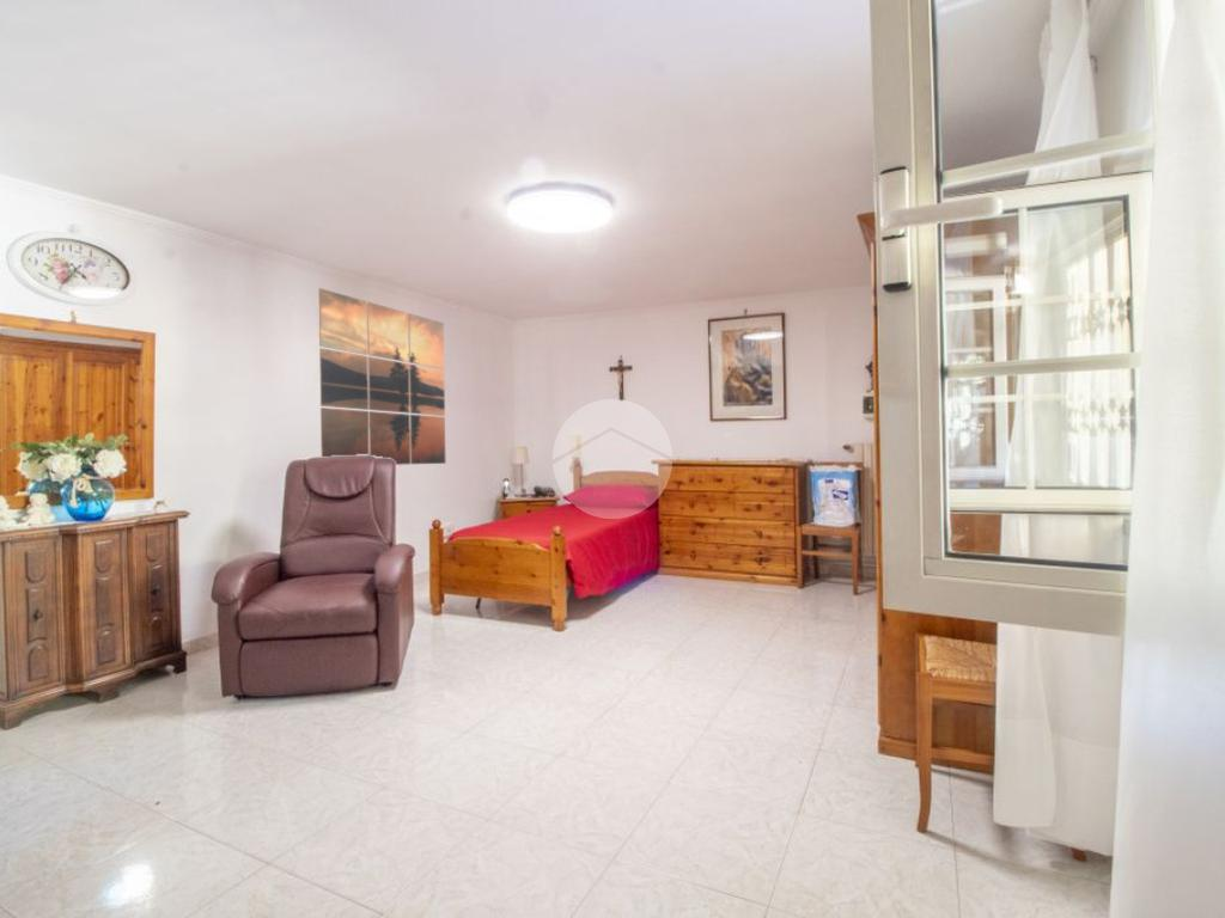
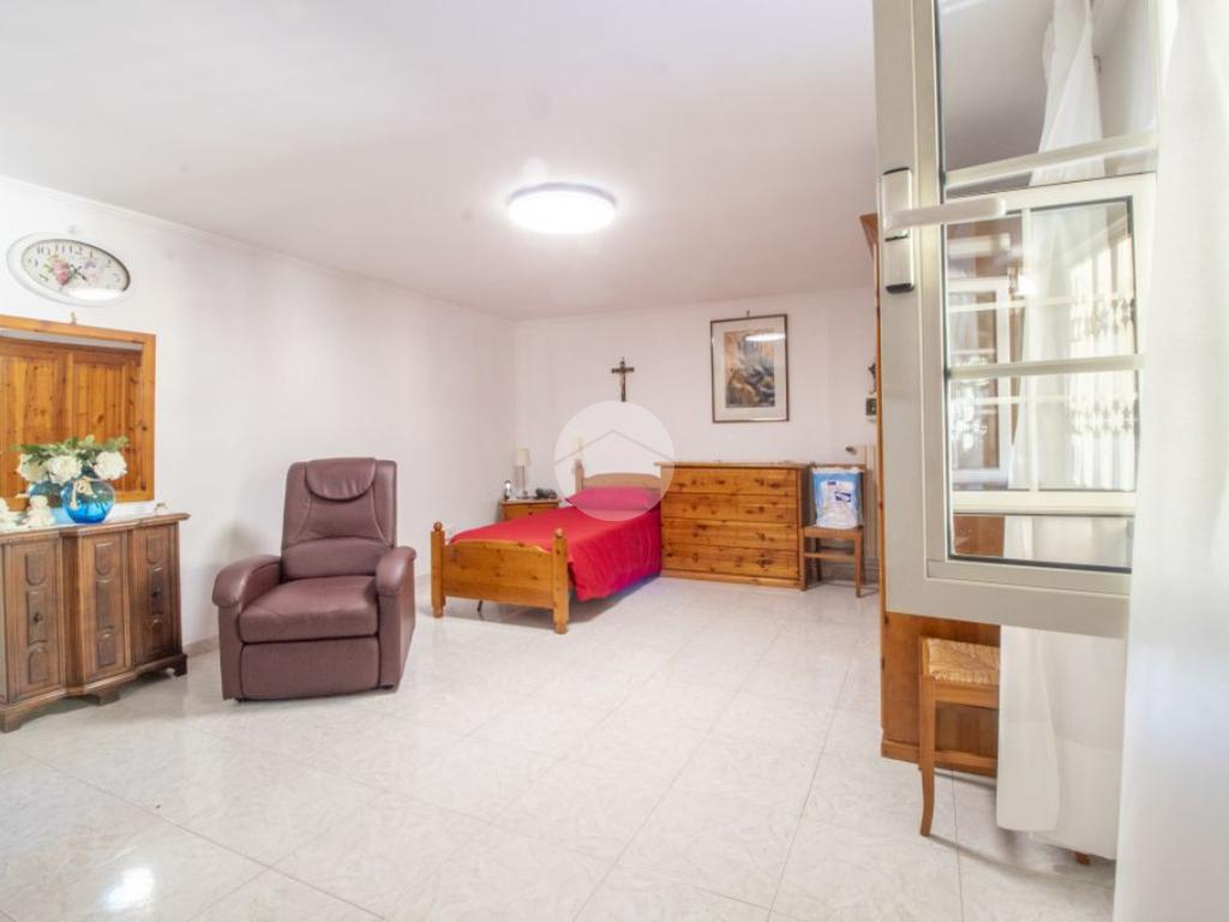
- wall art [317,287,446,466]
